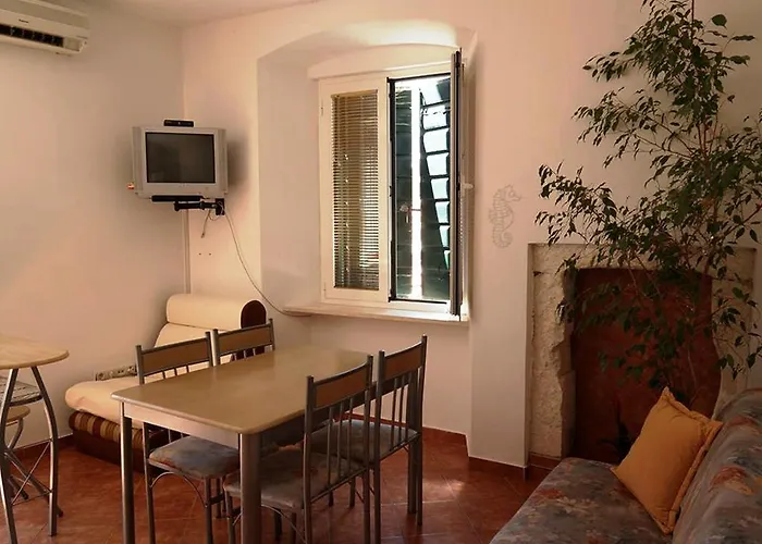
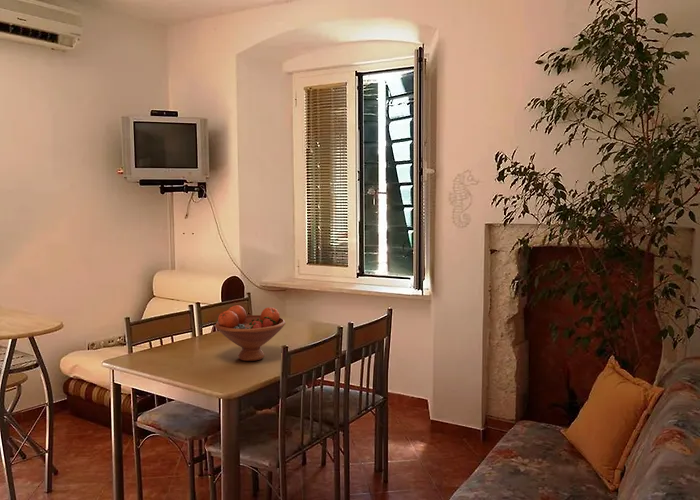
+ fruit bowl [214,304,286,362]
